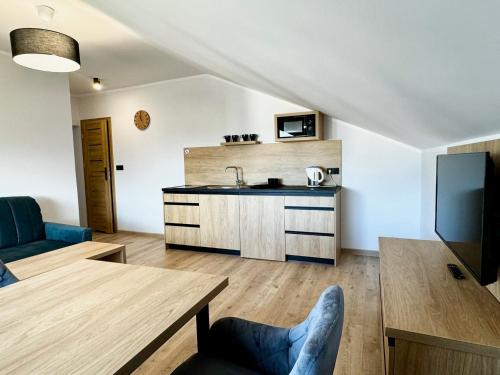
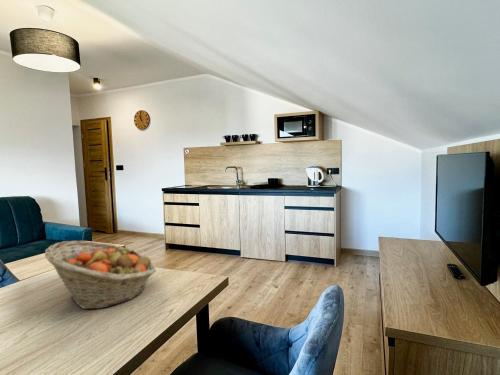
+ fruit basket [44,240,157,310]
